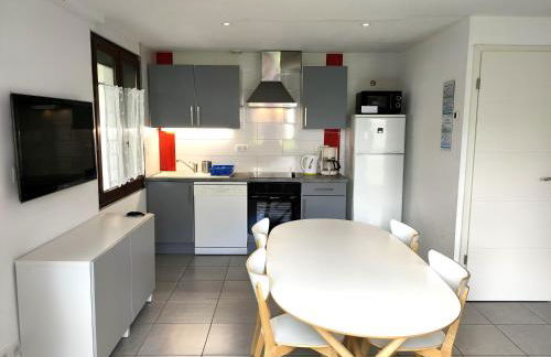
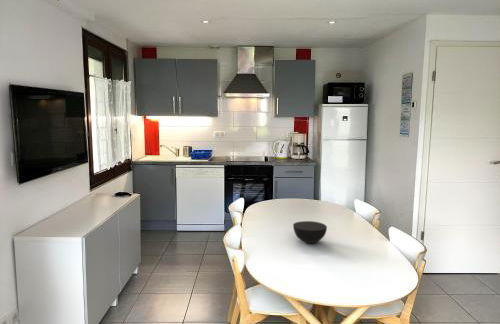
+ bowl [292,220,328,244]
